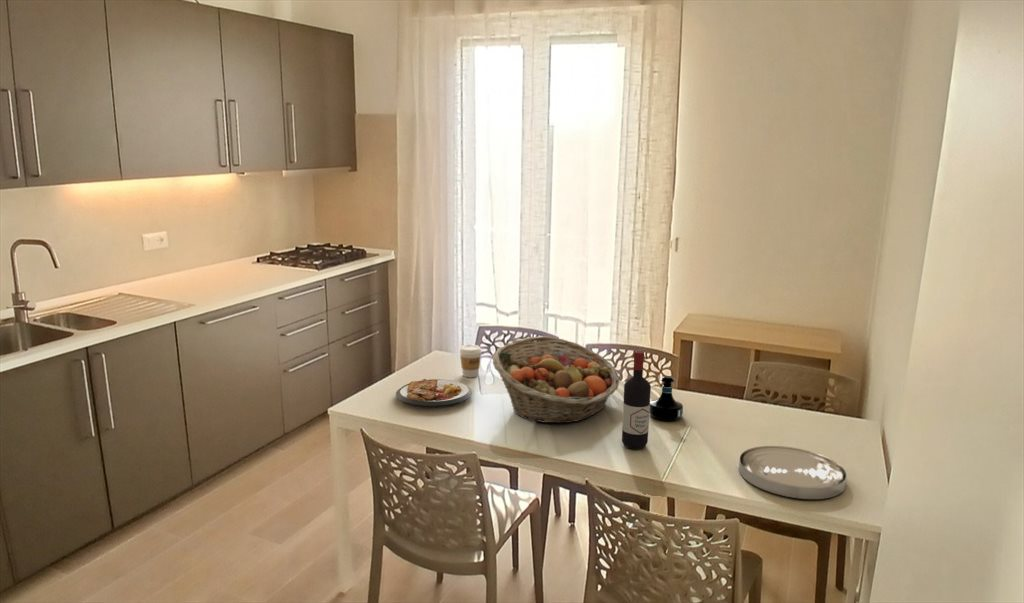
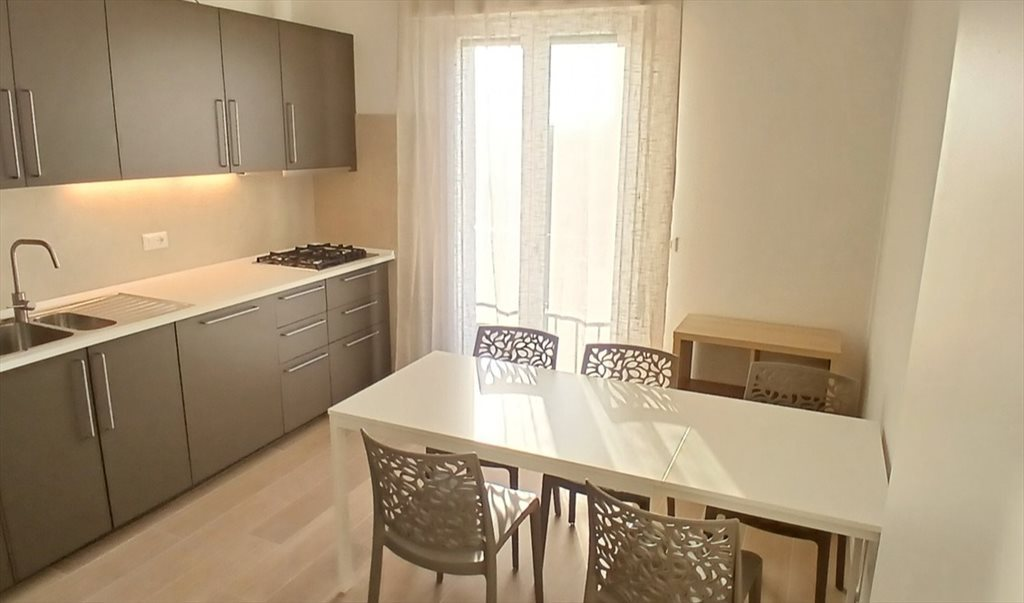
- plate [395,378,474,409]
- coffee cup [459,344,482,378]
- wine bottle [621,350,652,450]
- tequila bottle [649,375,684,422]
- plate [738,445,847,500]
- fruit basket [492,335,620,424]
